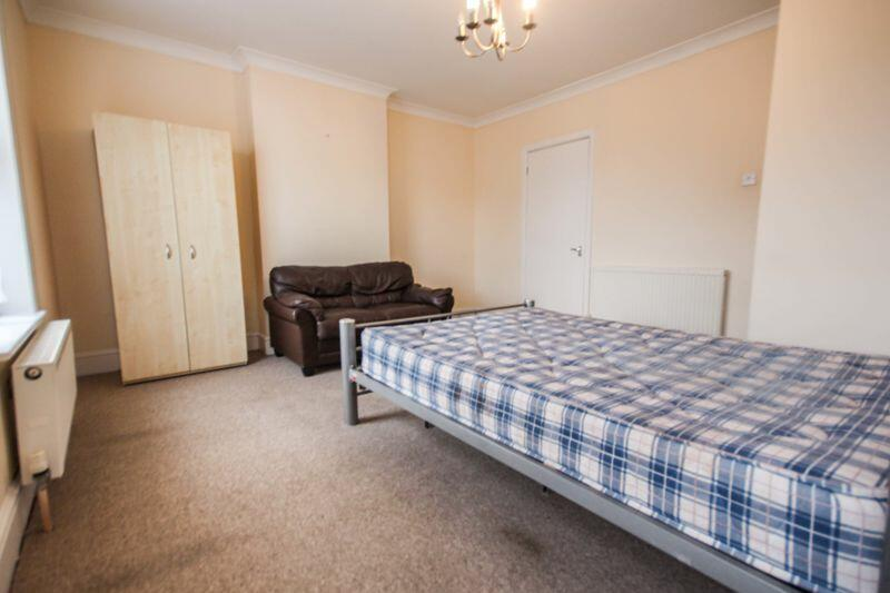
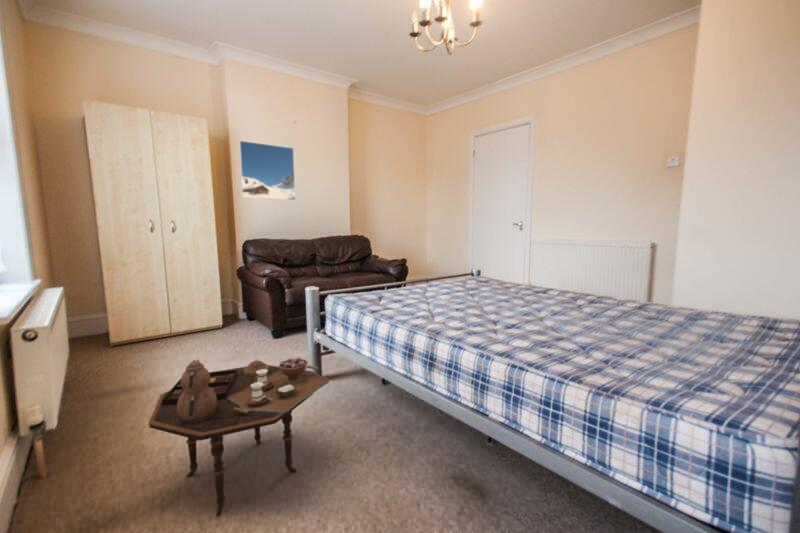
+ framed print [238,140,296,201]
+ side table [147,356,330,518]
